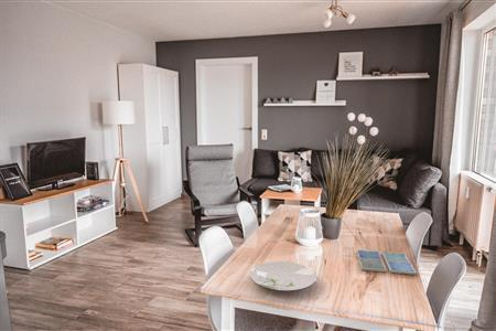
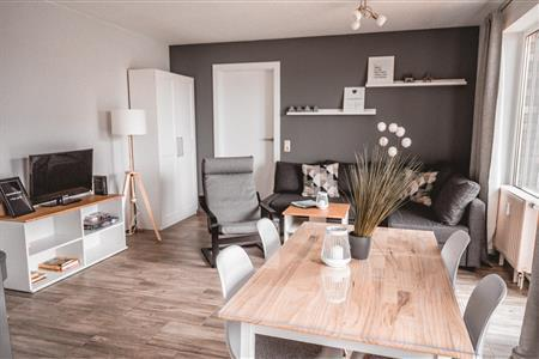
- drink coaster [355,249,418,276]
- plate [249,260,317,292]
